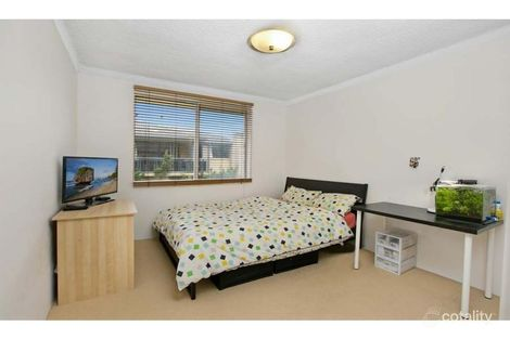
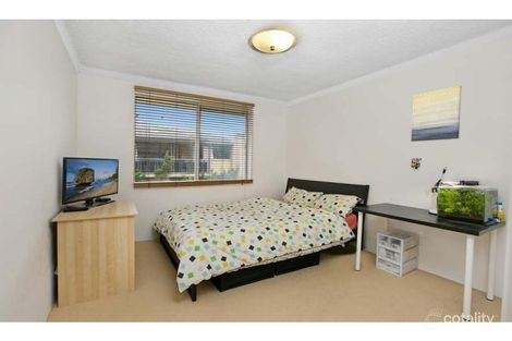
+ wall art [410,85,463,143]
